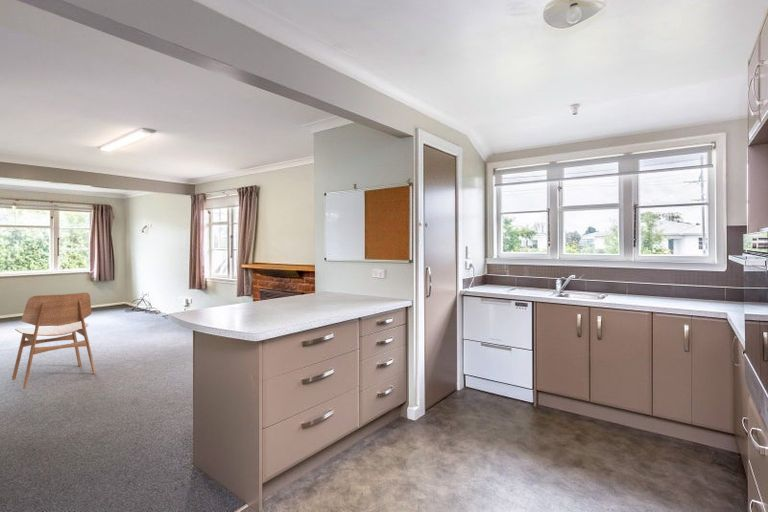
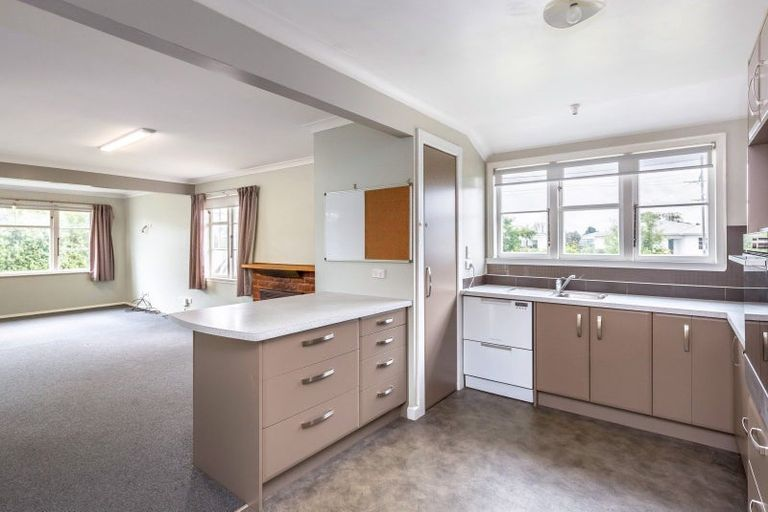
- dining chair [11,292,97,390]
